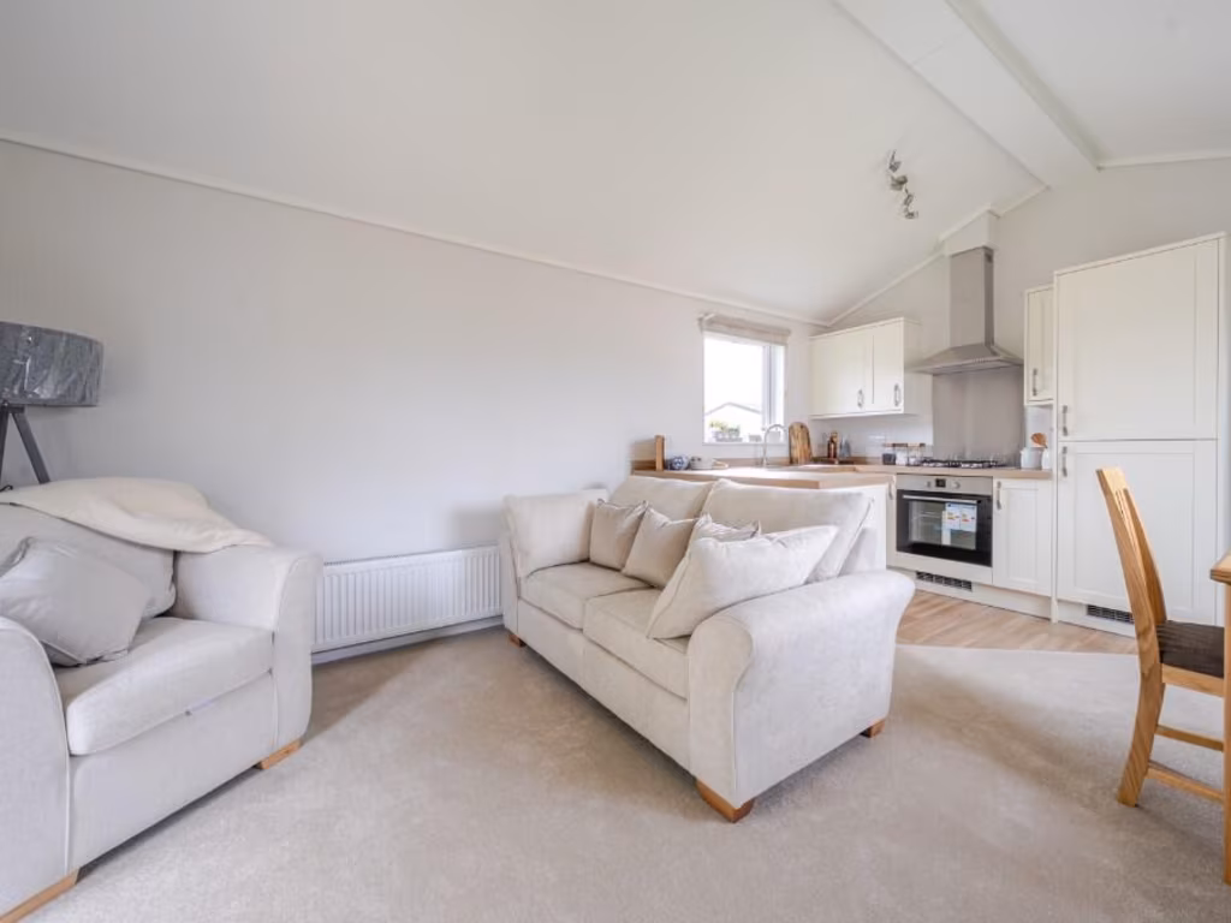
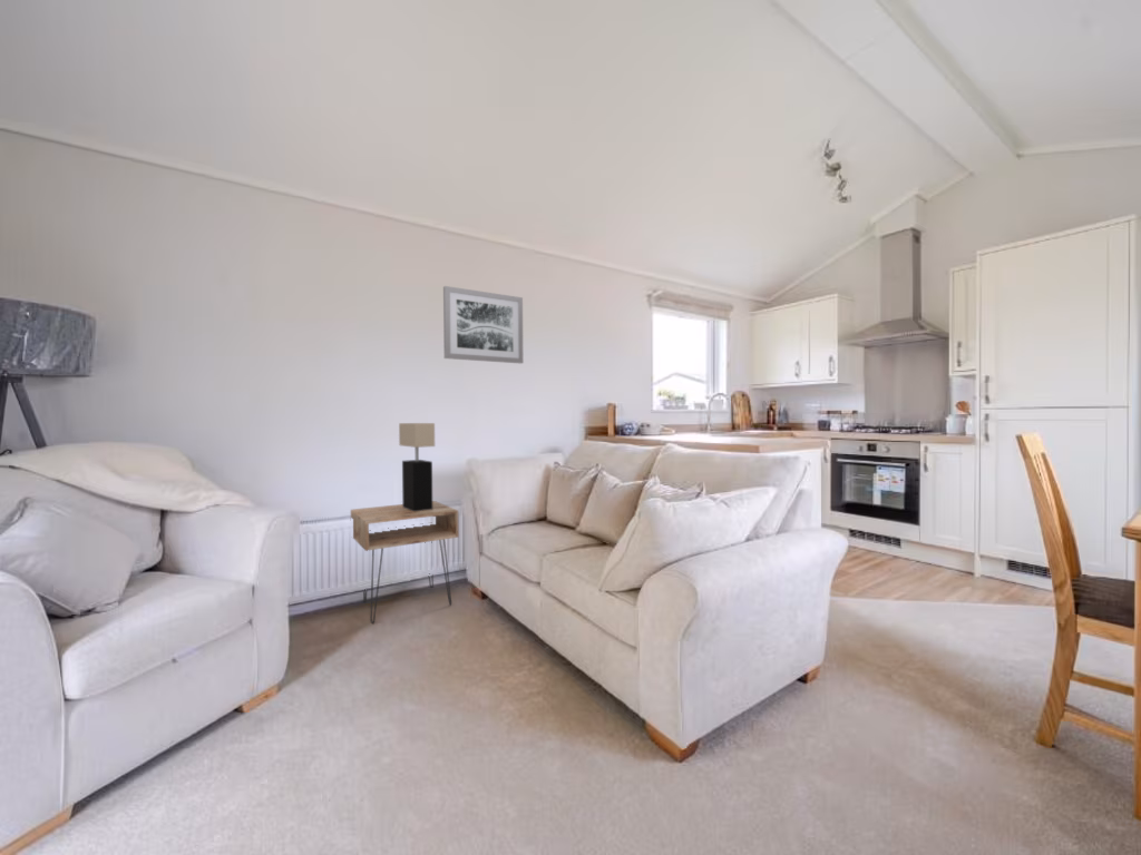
+ nightstand [350,500,460,625]
+ table lamp [398,422,436,511]
+ wall art [442,285,525,365]
